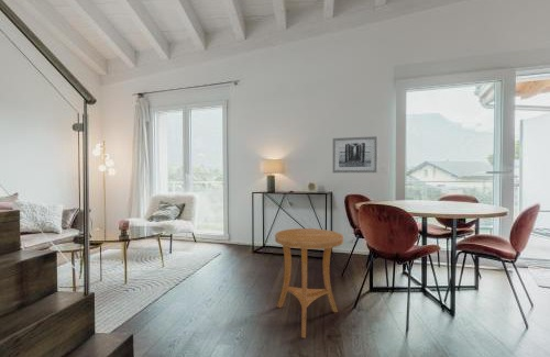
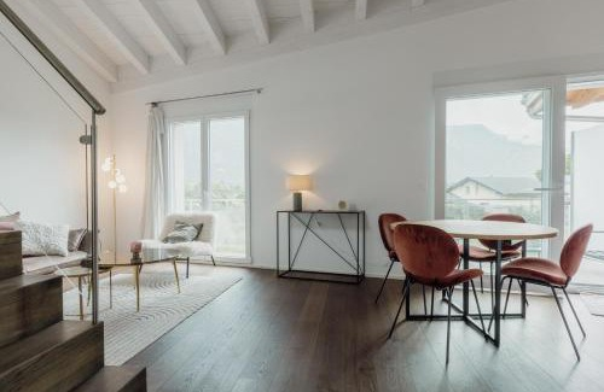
- side table [274,227,344,339]
- wall art [332,135,378,174]
